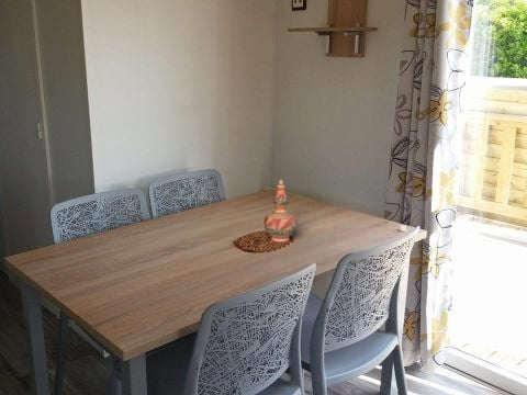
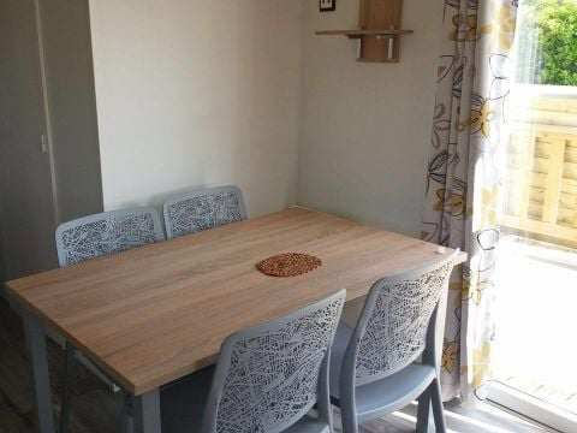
- decorative vase [262,179,299,242]
